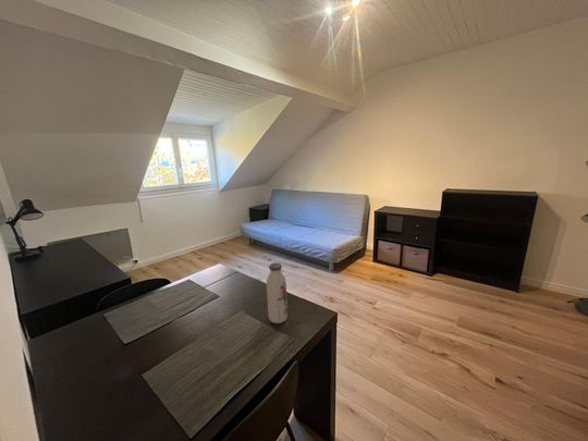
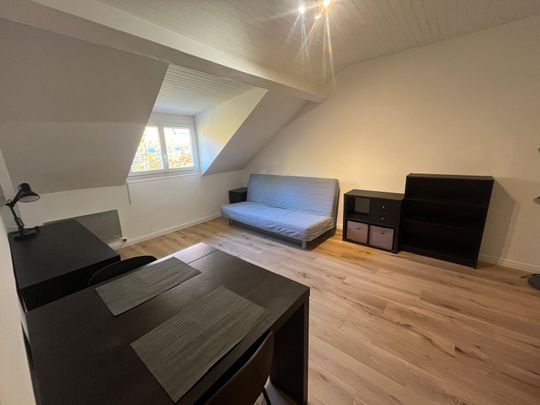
- water bottle [266,261,289,324]
